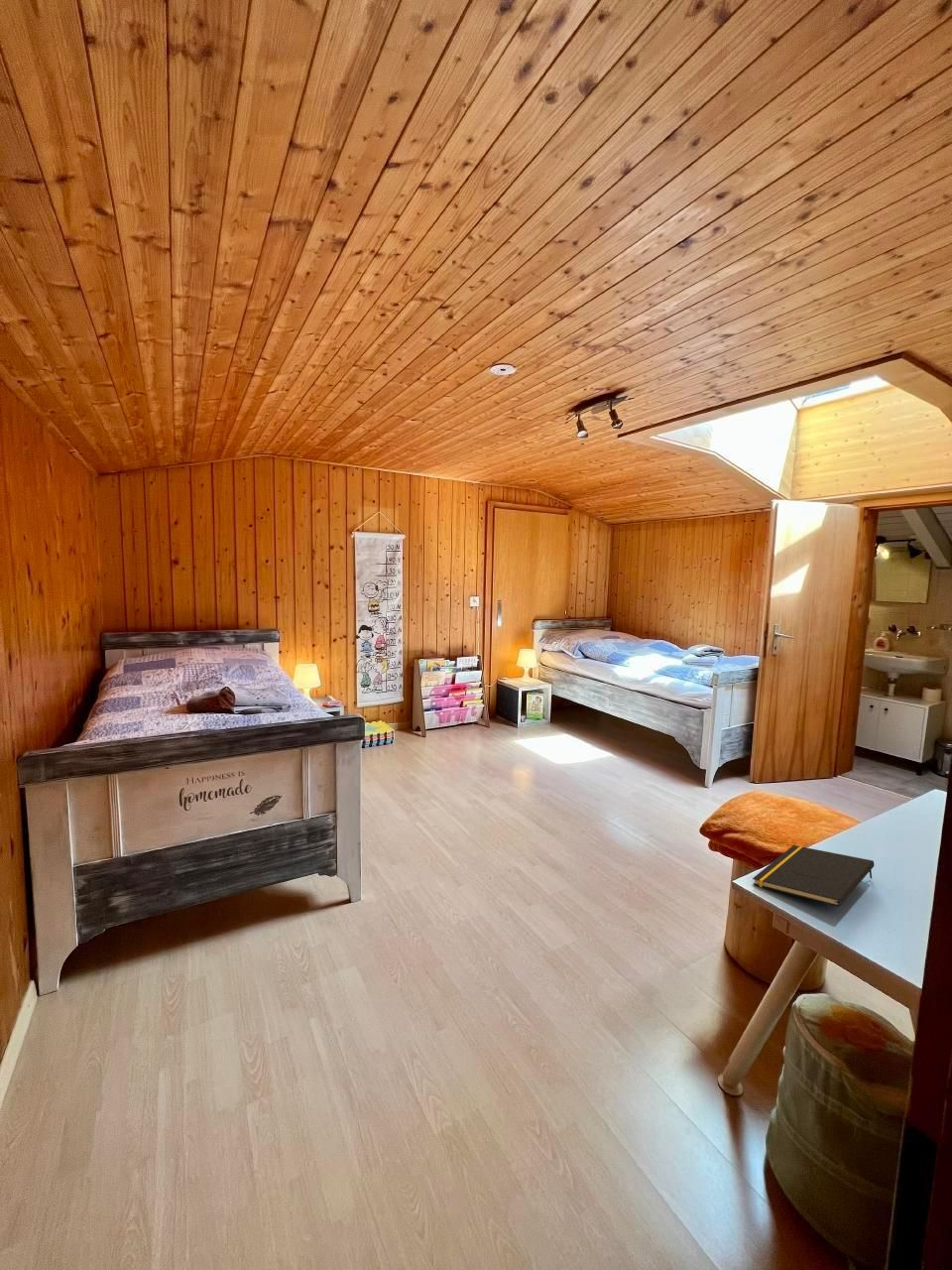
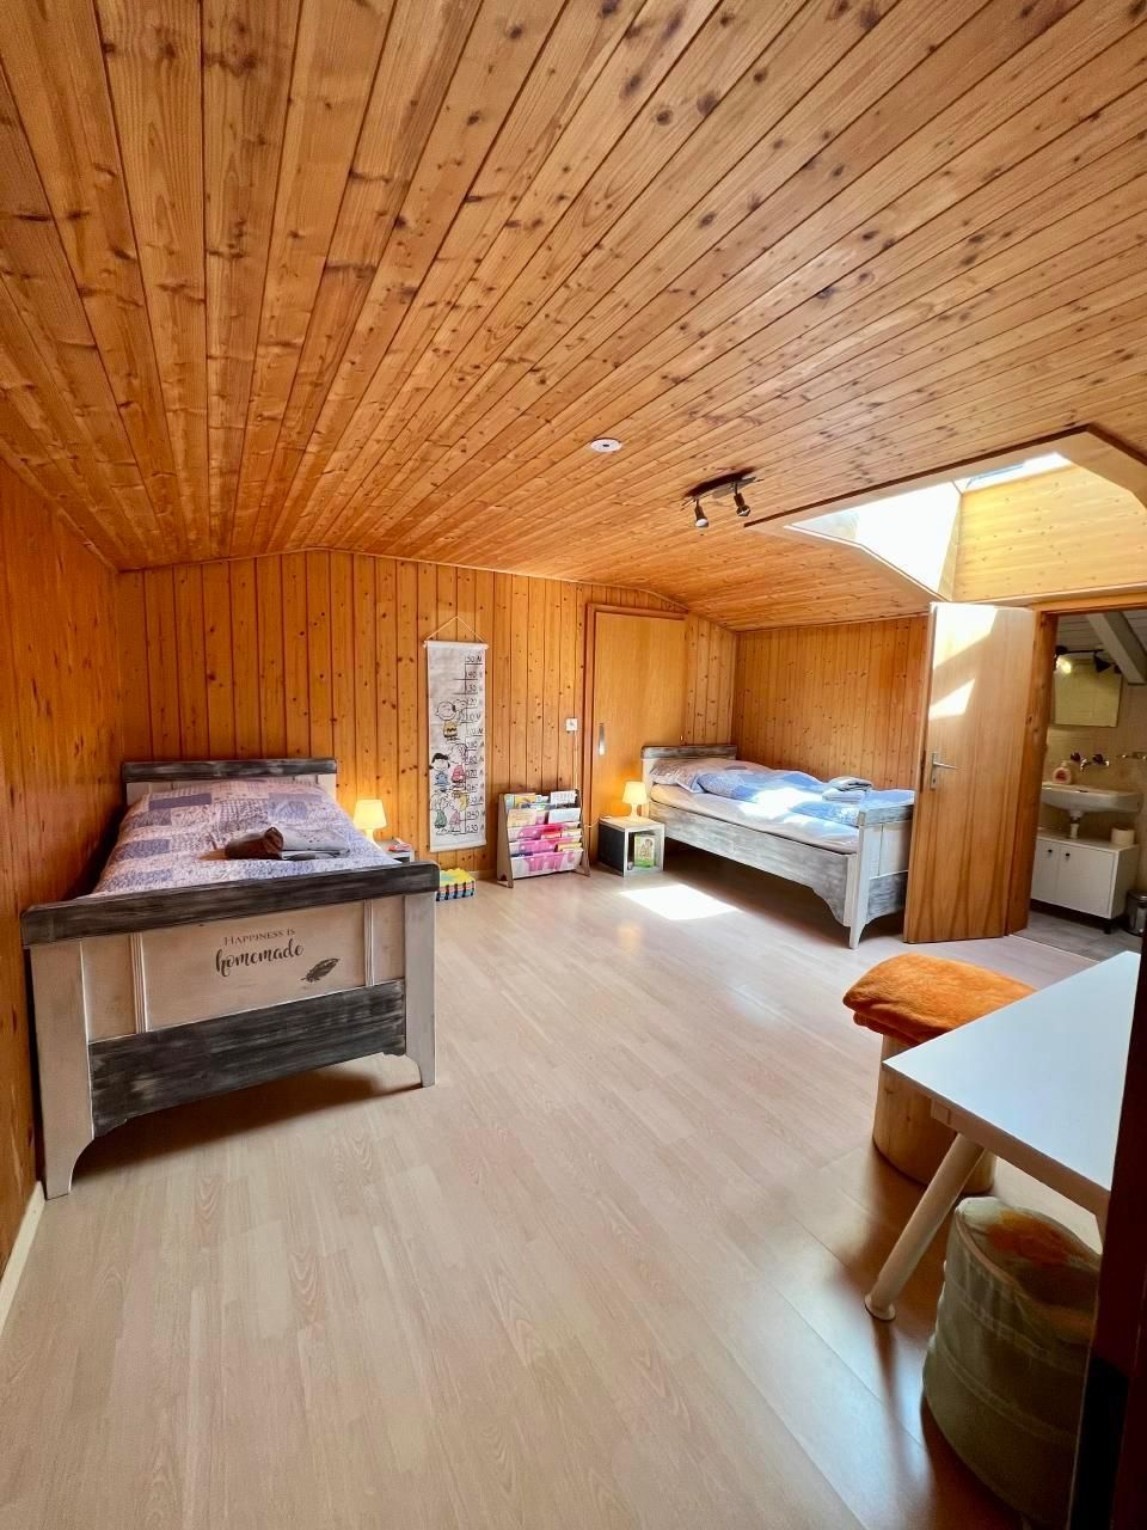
- notepad [752,844,875,908]
